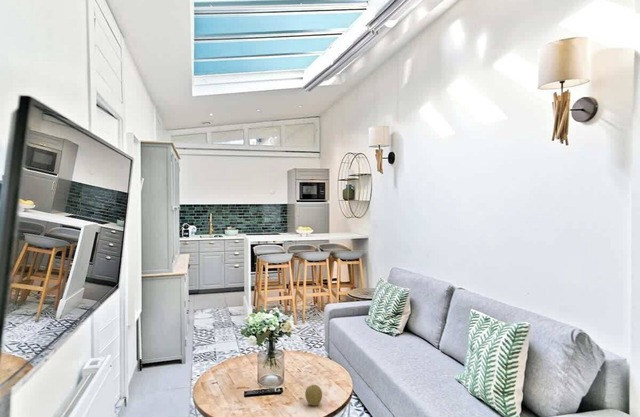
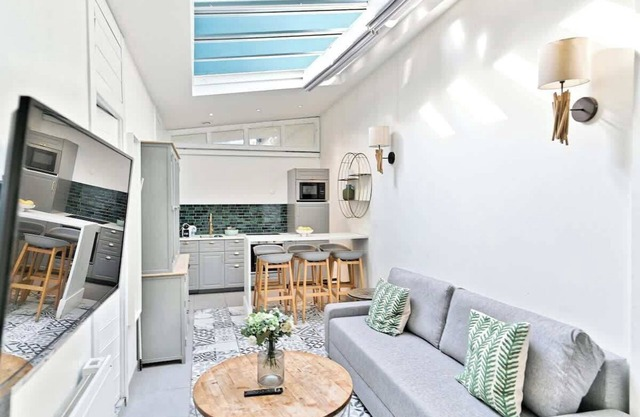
- fruit [304,384,323,406]
